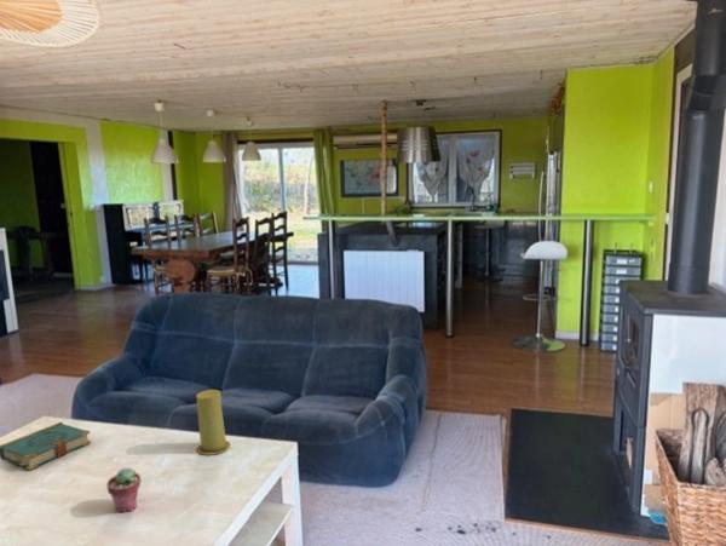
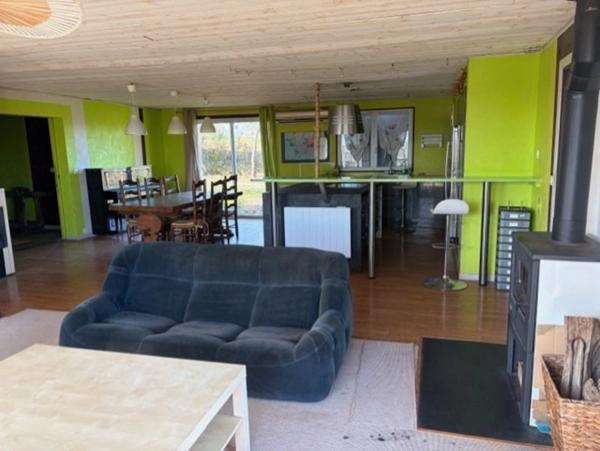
- book [0,421,92,471]
- candle [195,389,231,456]
- potted succulent [105,467,143,513]
